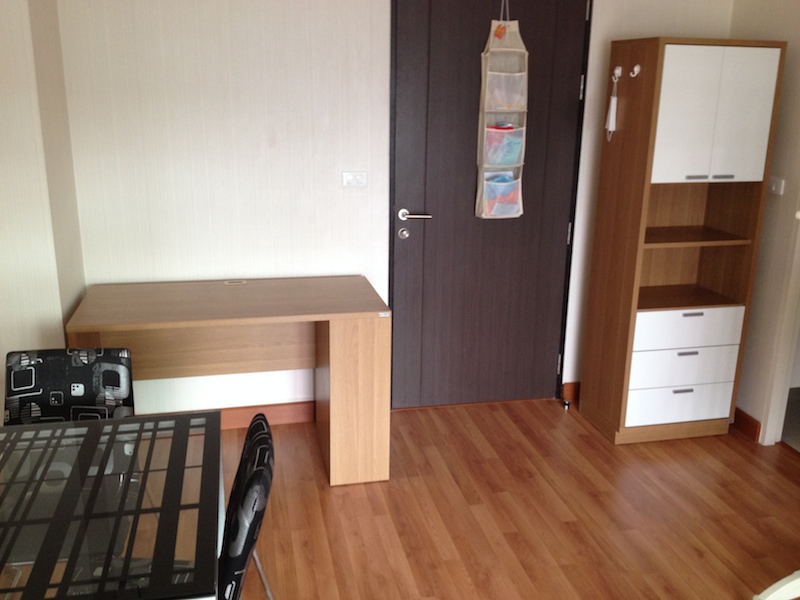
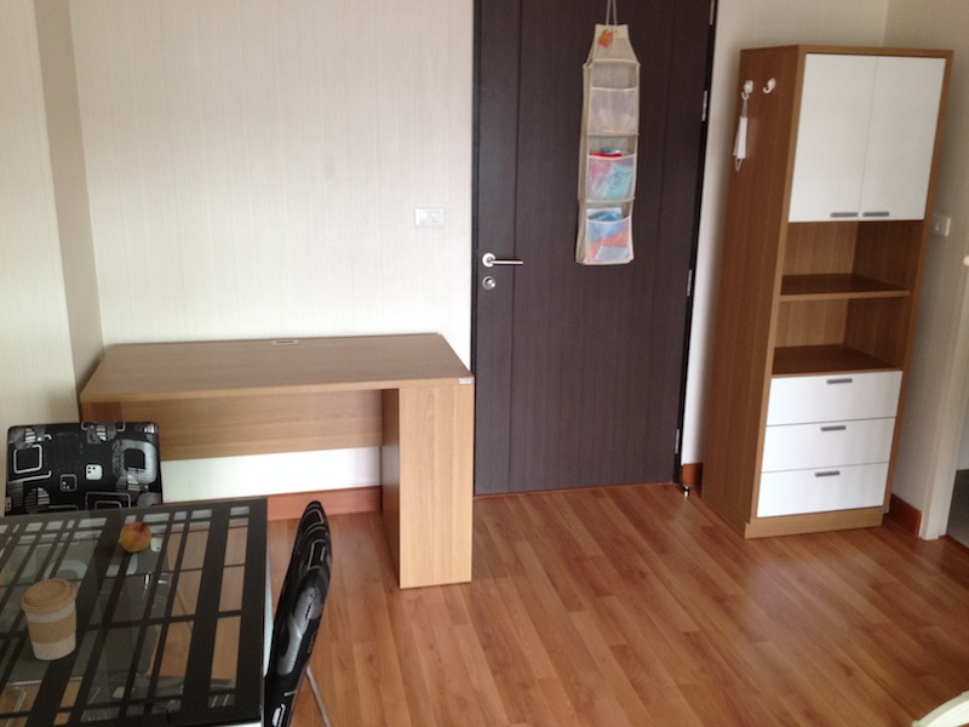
+ coffee cup [21,577,78,662]
+ fruit [119,519,153,554]
